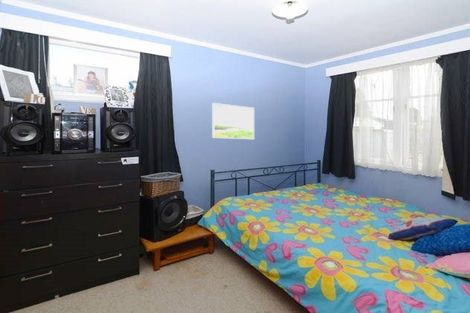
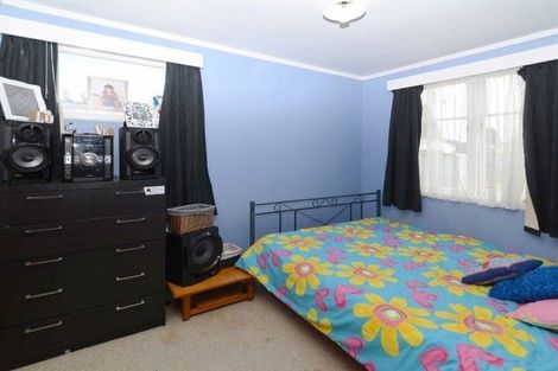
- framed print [211,102,255,140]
